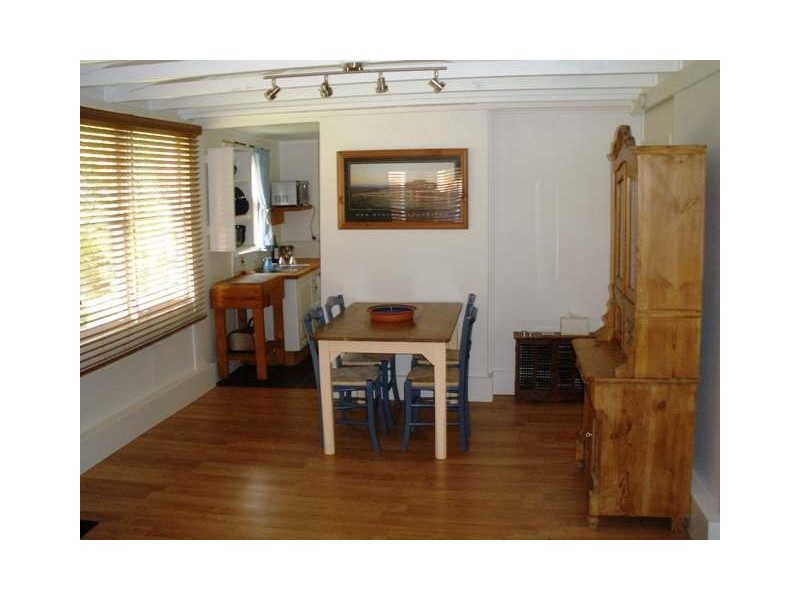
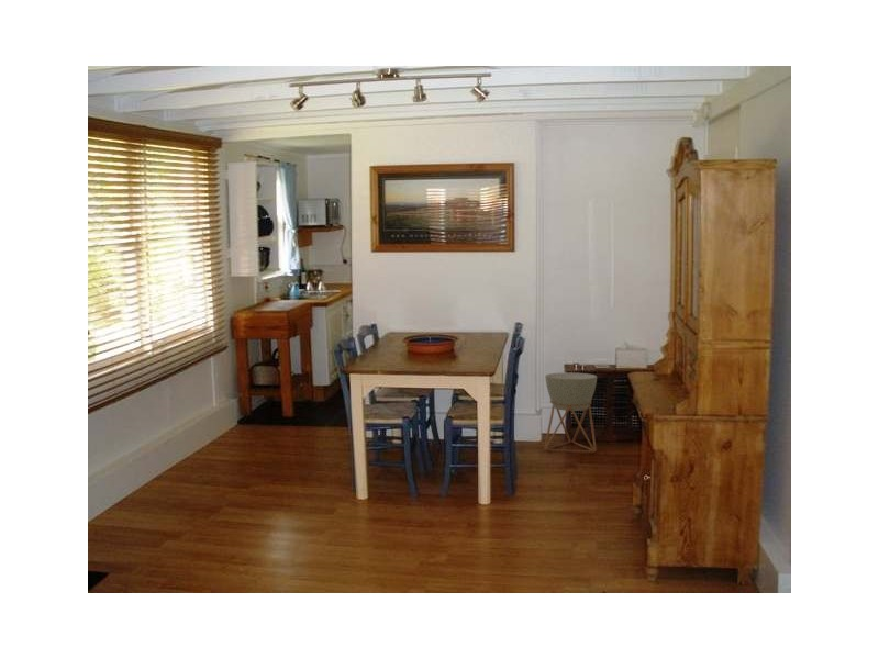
+ planter [543,371,598,454]
